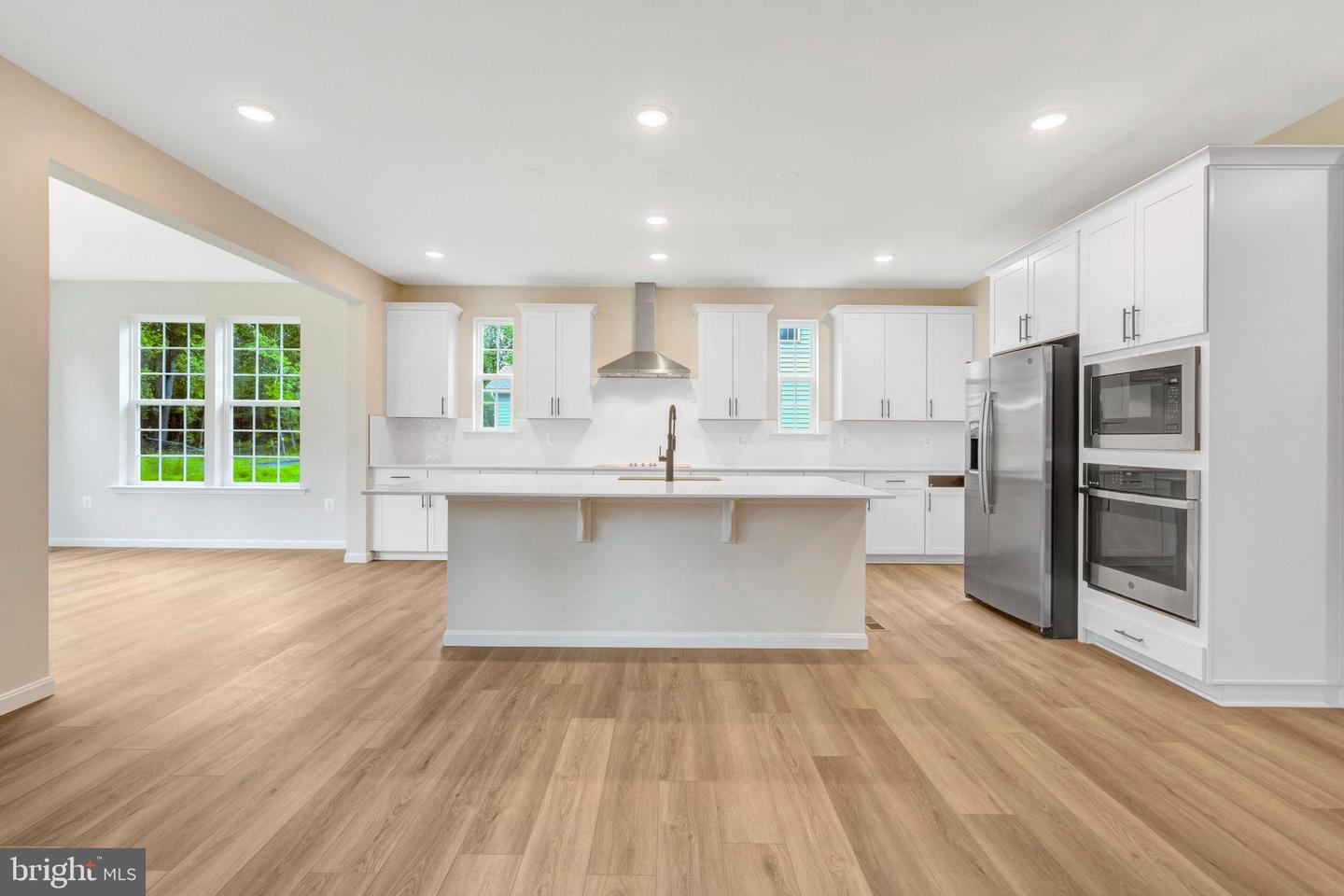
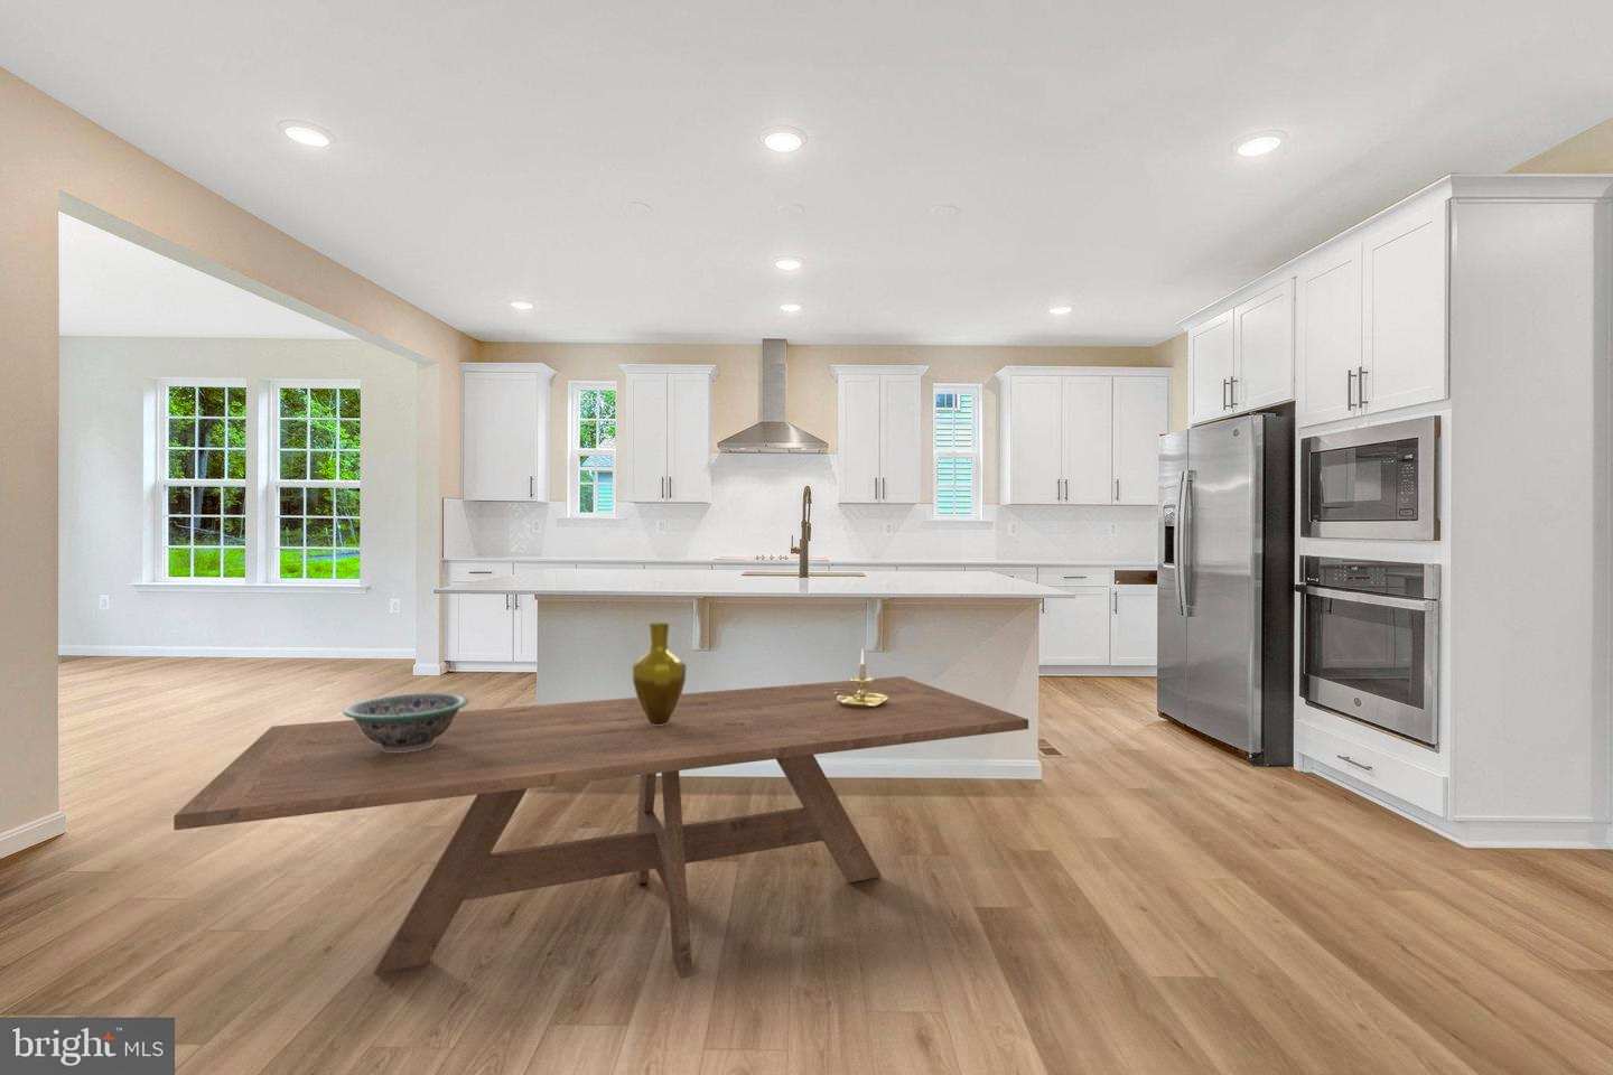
+ dining table [173,675,1030,979]
+ vase [630,621,688,726]
+ candle holder [832,648,888,709]
+ decorative bowl [342,691,470,752]
